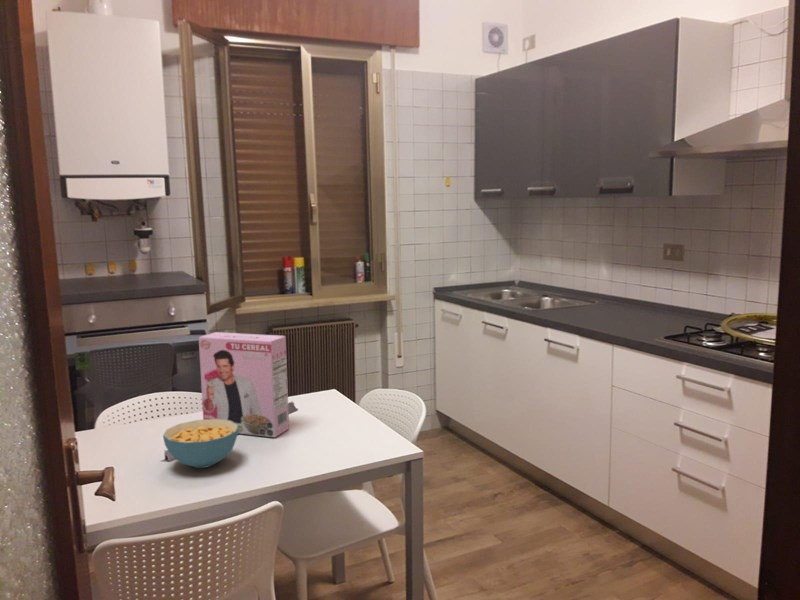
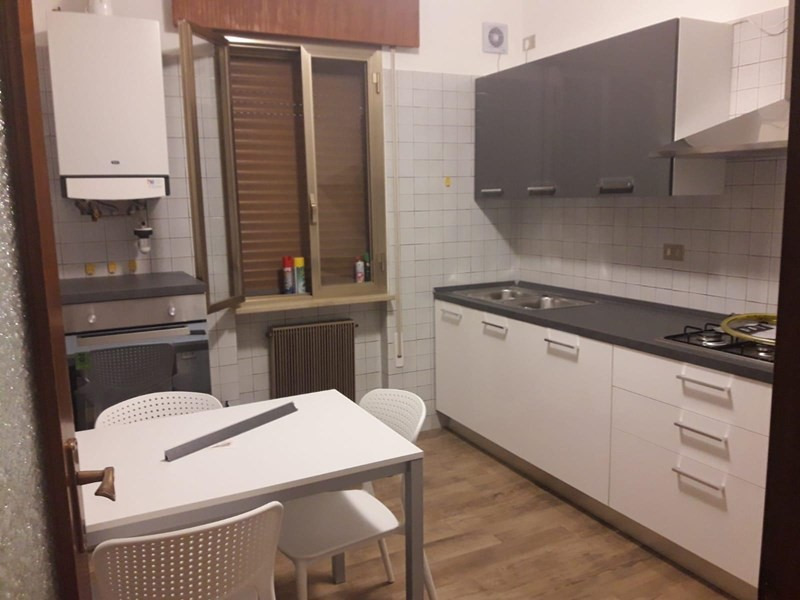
- cereal bowl [162,419,239,469]
- cereal box [198,331,290,438]
